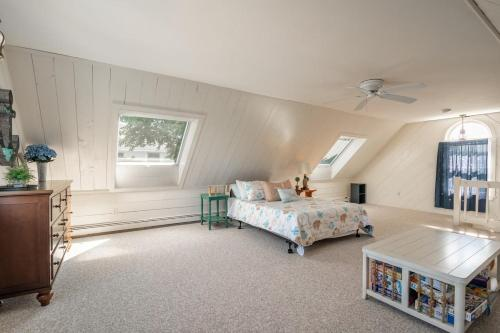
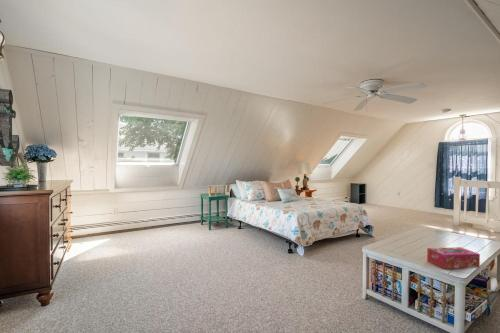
+ tissue box [426,246,481,270]
